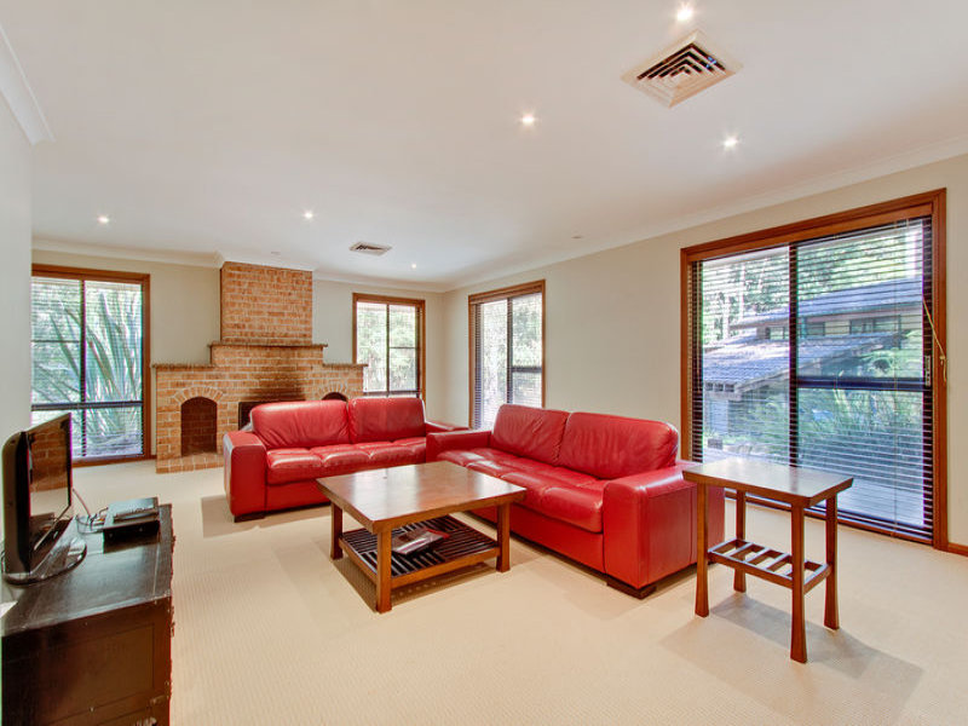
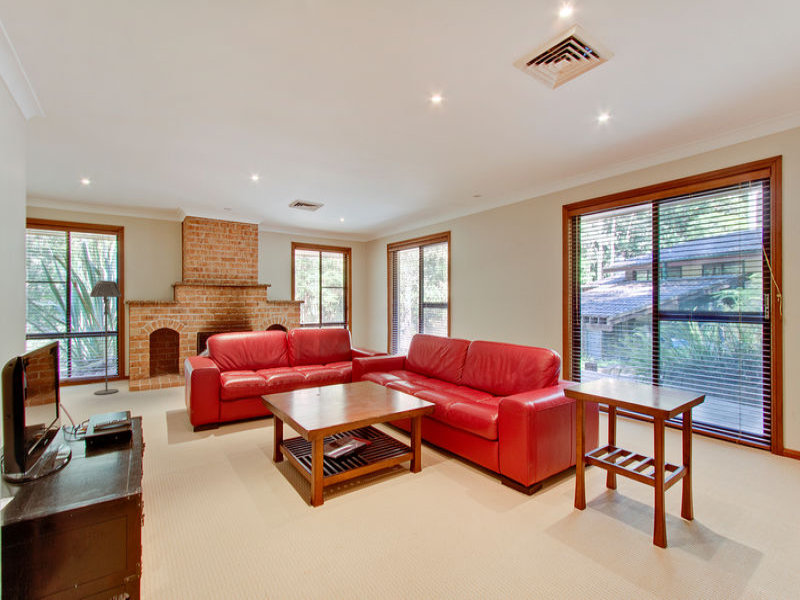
+ floor lamp [89,280,122,396]
